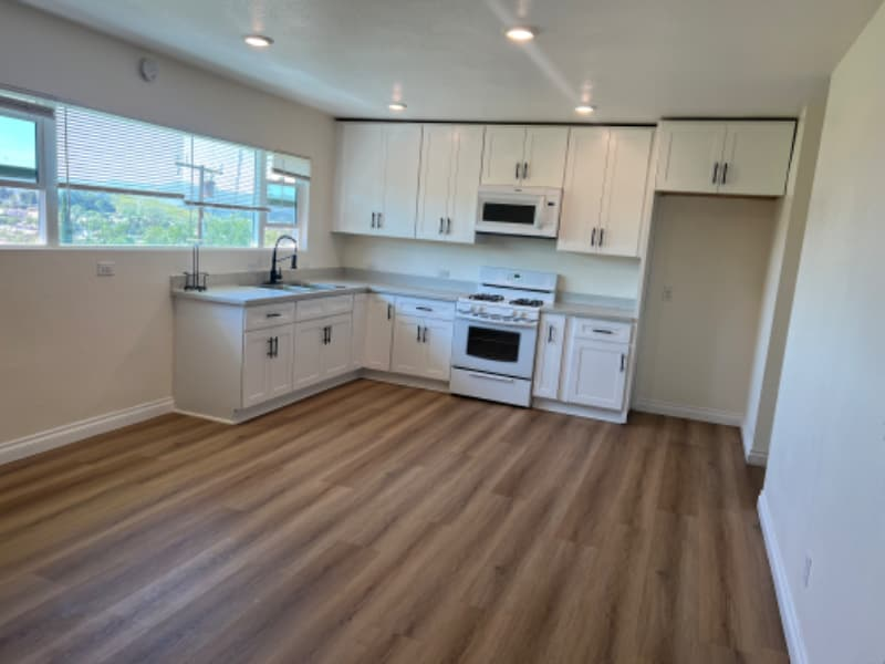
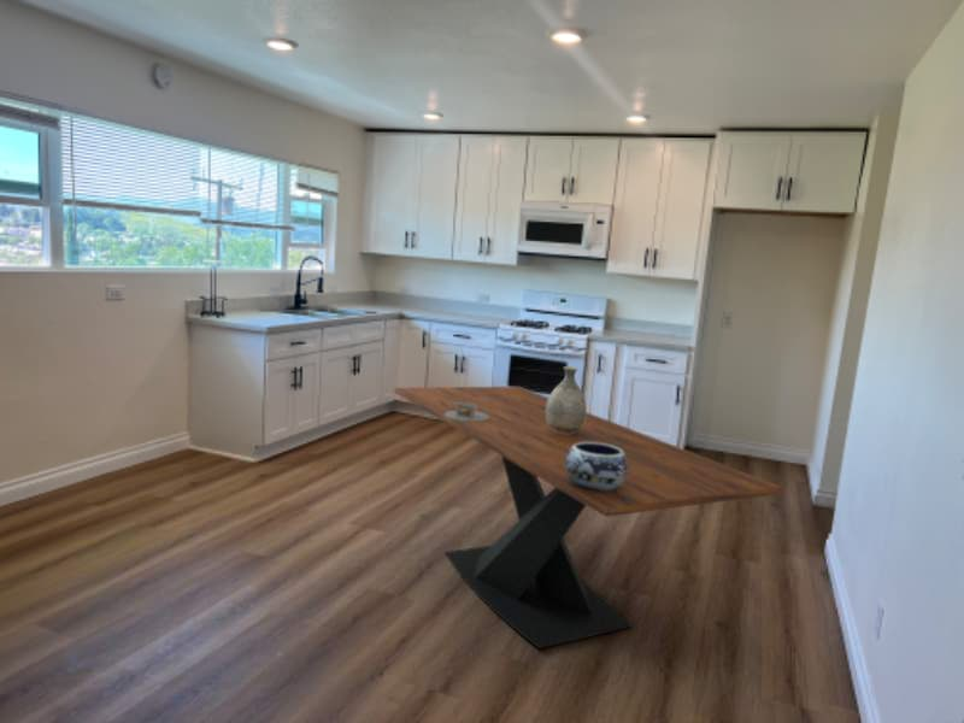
+ decorative bowl [565,442,628,492]
+ napkin holder [445,402,489,422]
+ dining table [393,386,783,649]
+ vase [546,365,588,434]
